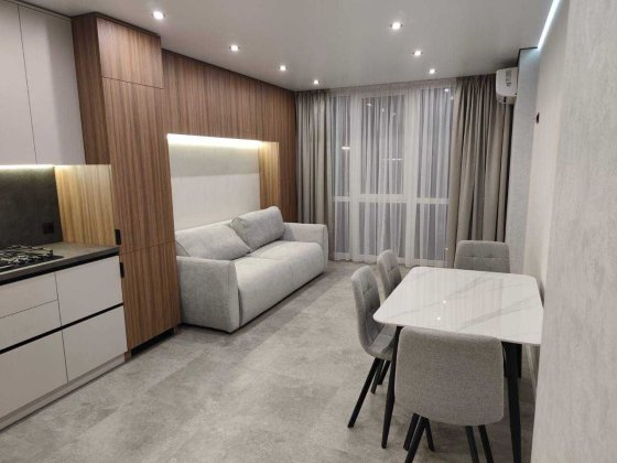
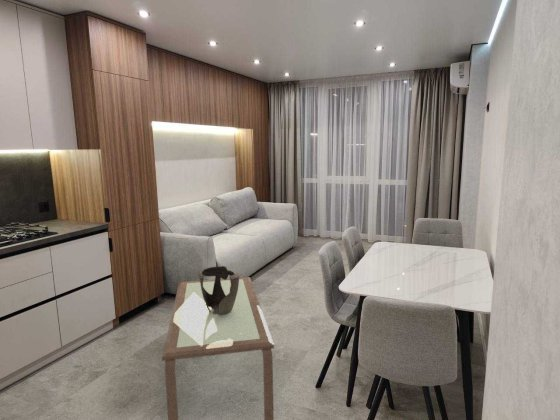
+ coffee table [161,276,275,420]
+ decorative bowl [197,265,243,315]
